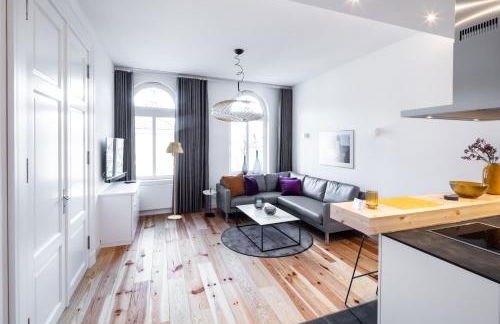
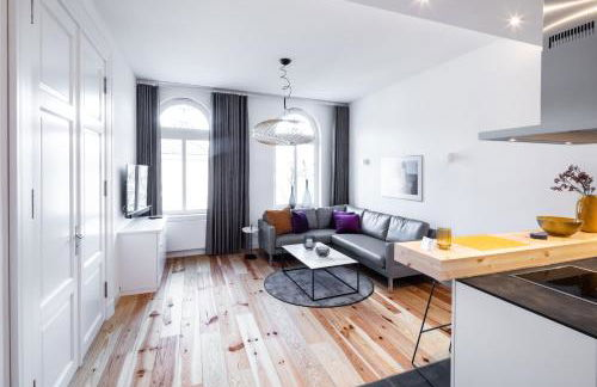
- floor lamp [165,141,184,220]
